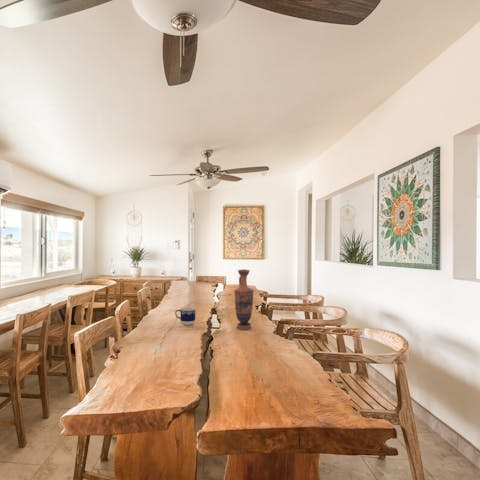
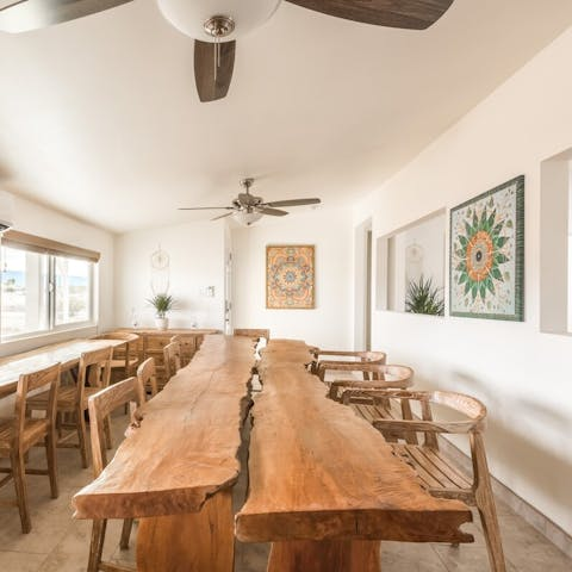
- vase [233,269,255,331]
- cup [174,306,197,327]
